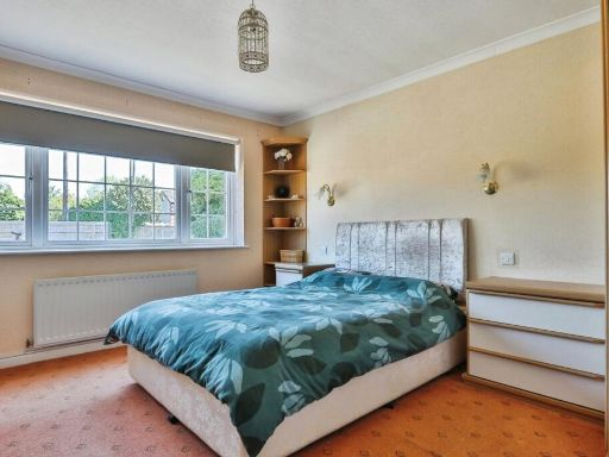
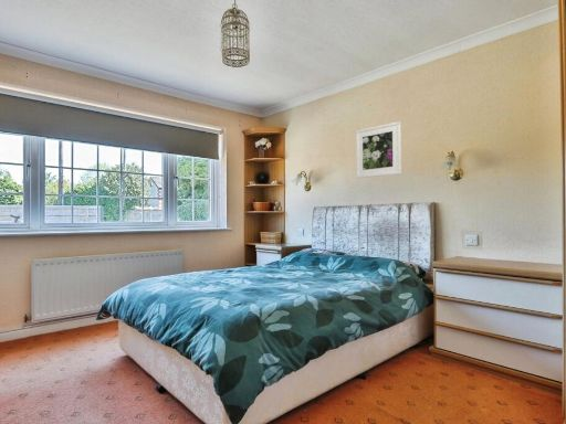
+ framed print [355,120,402,179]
